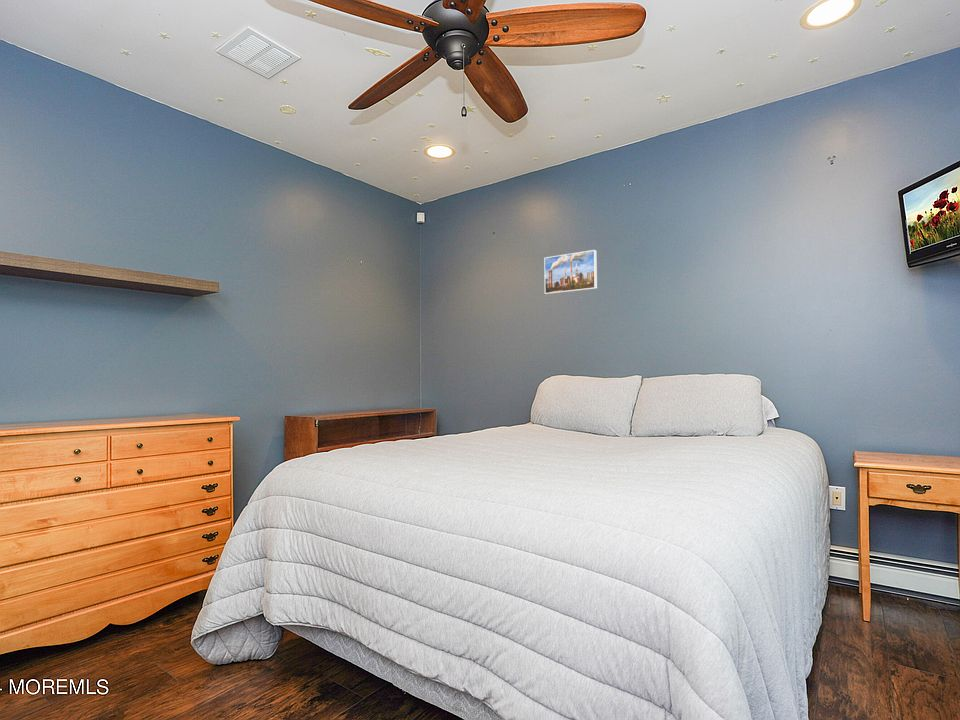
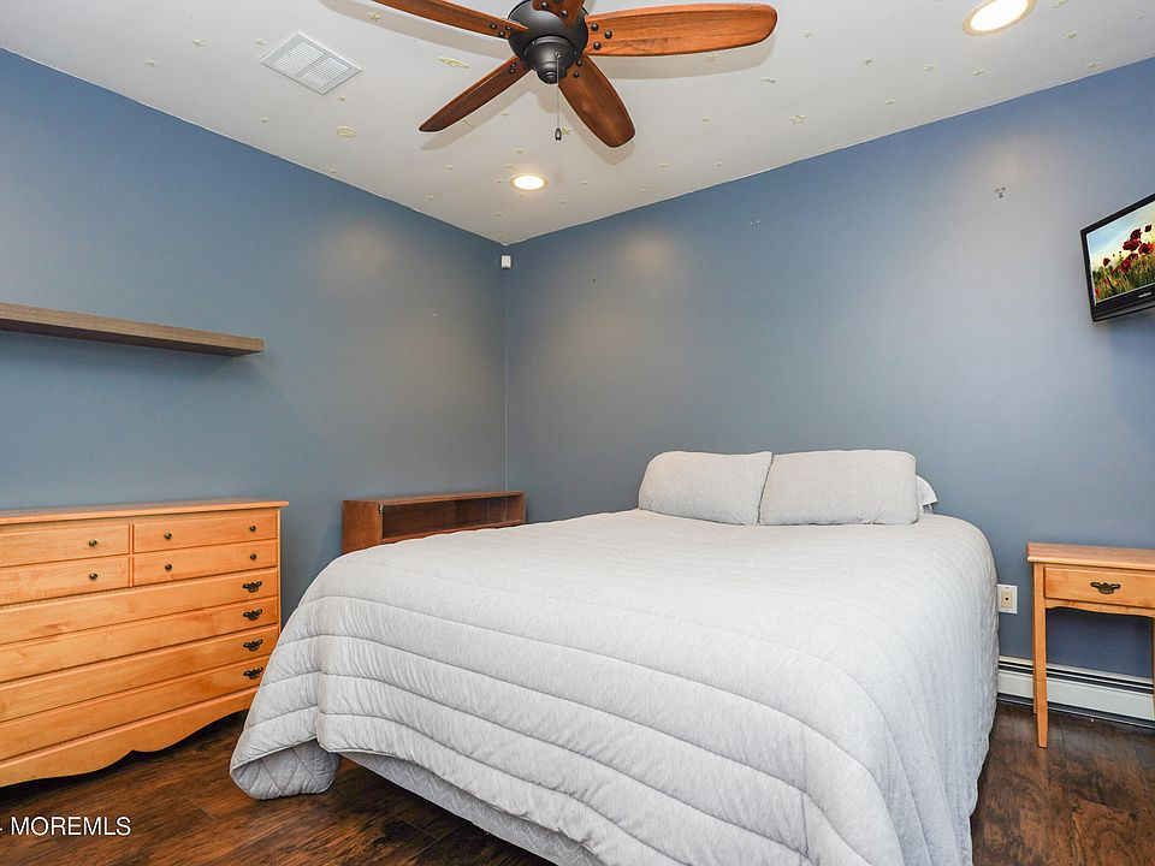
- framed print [543,249,598,295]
